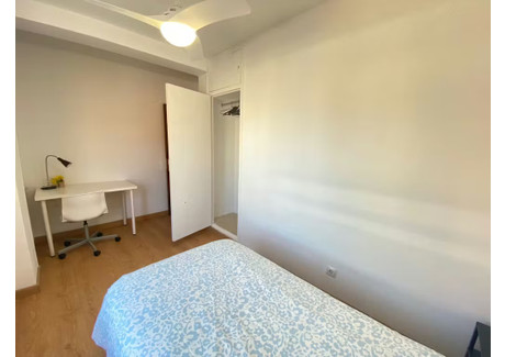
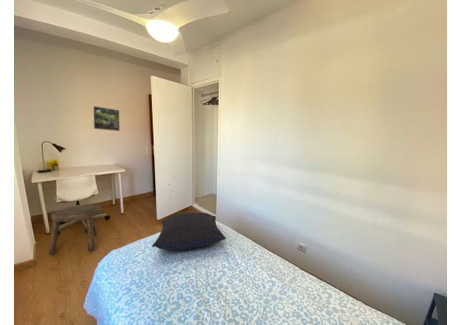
+ stool [48,204,103,256]
+ pillow [151,212,227,251]
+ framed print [93,105,120,132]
